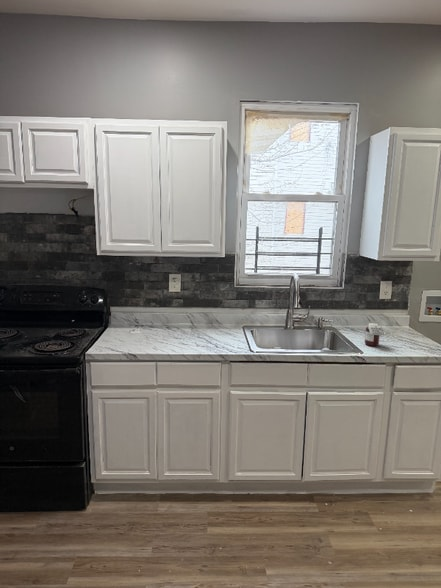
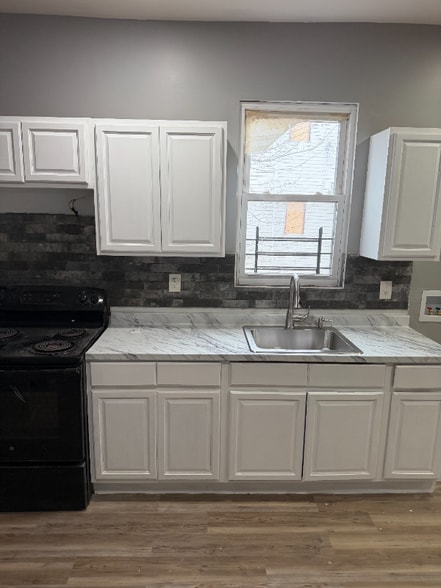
- jar [364,322,385,347]
